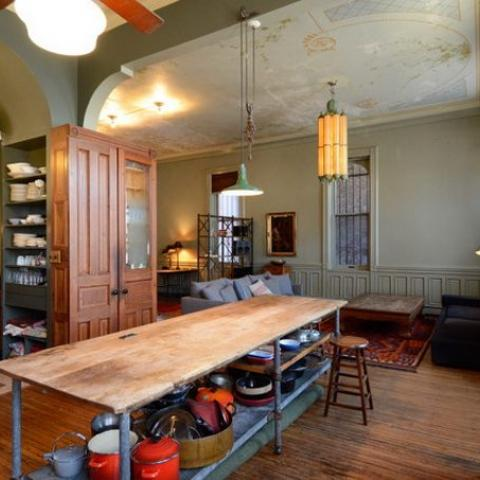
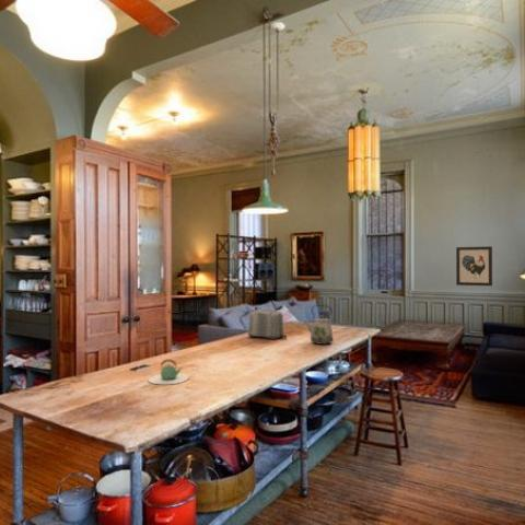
+ toaster [247,308,288,340]
+ teapot [148,358,190,385]
+ kettle [303,304,334,346]
+ wall art [455,245,493,287]
